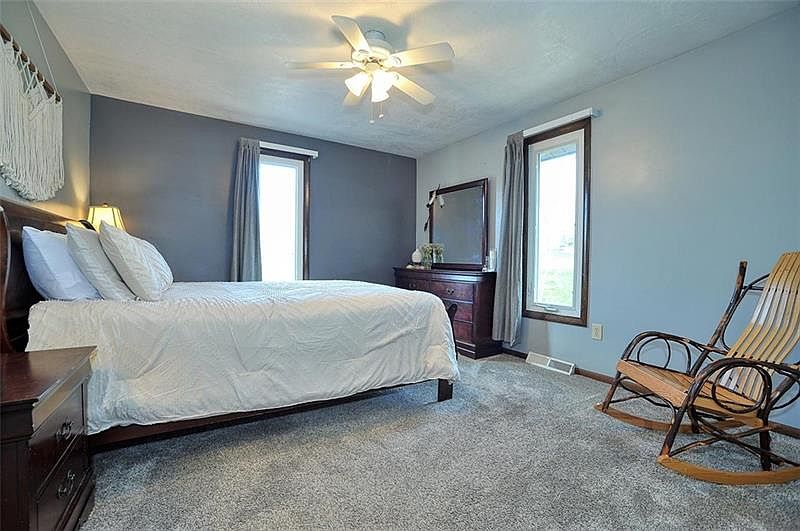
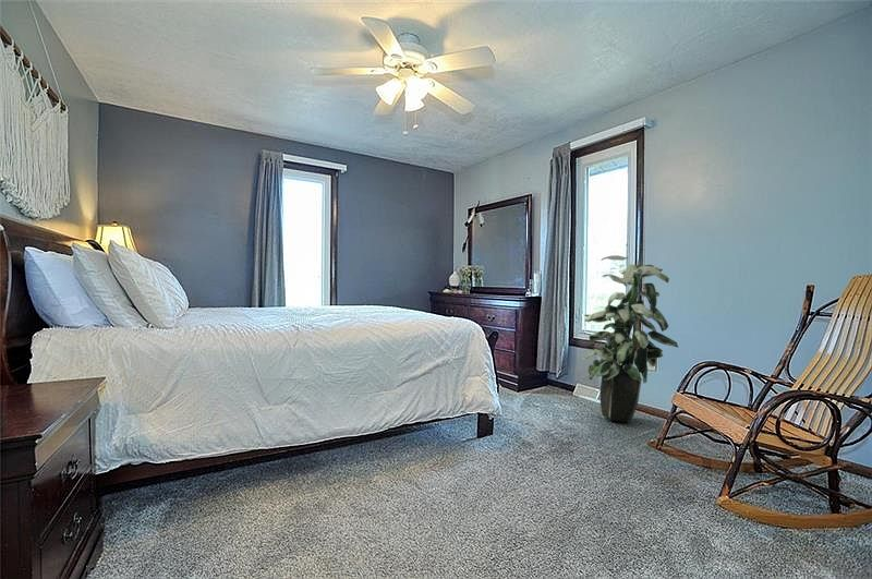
+ indoor plant [582,254,679,424]
